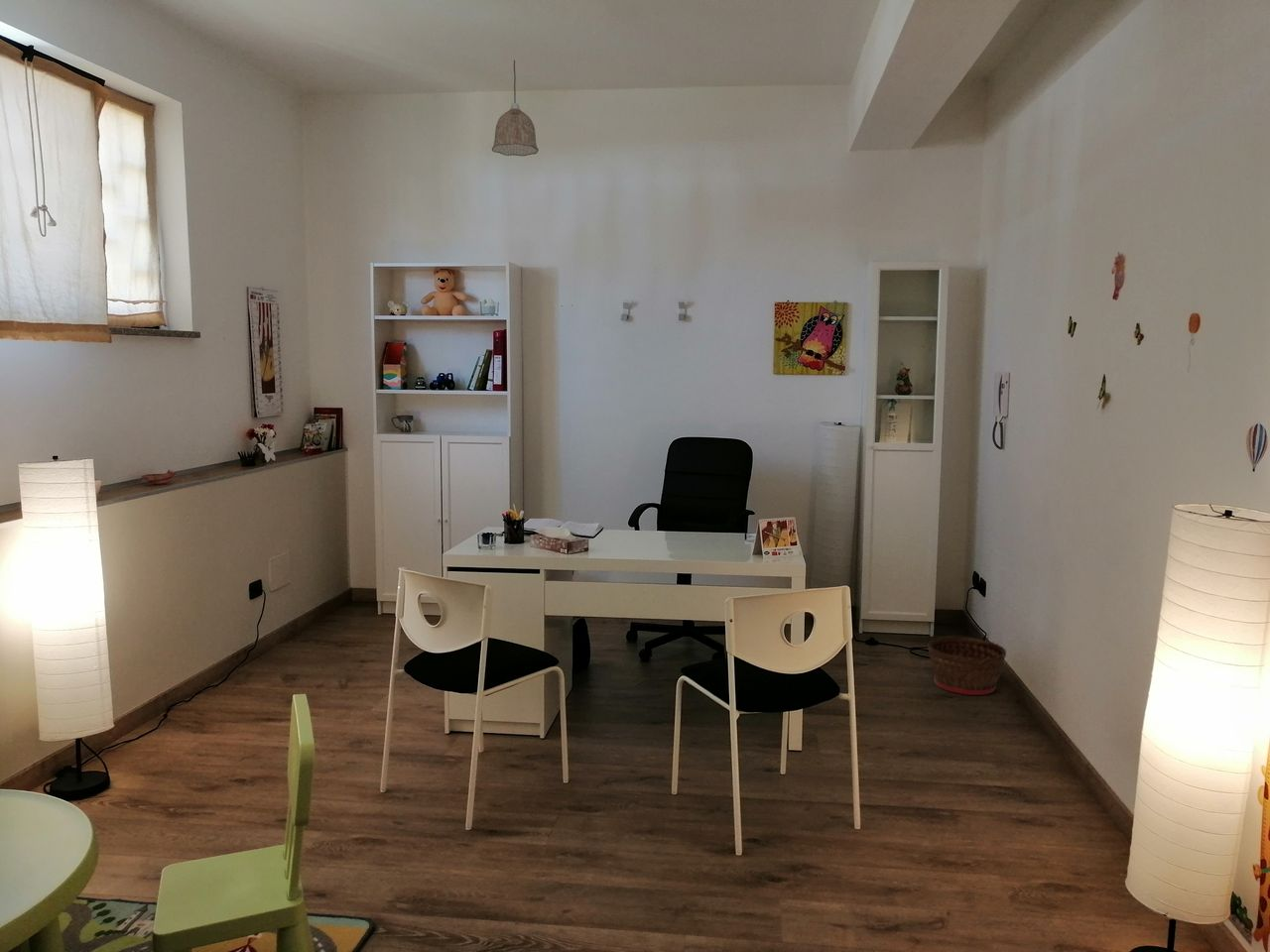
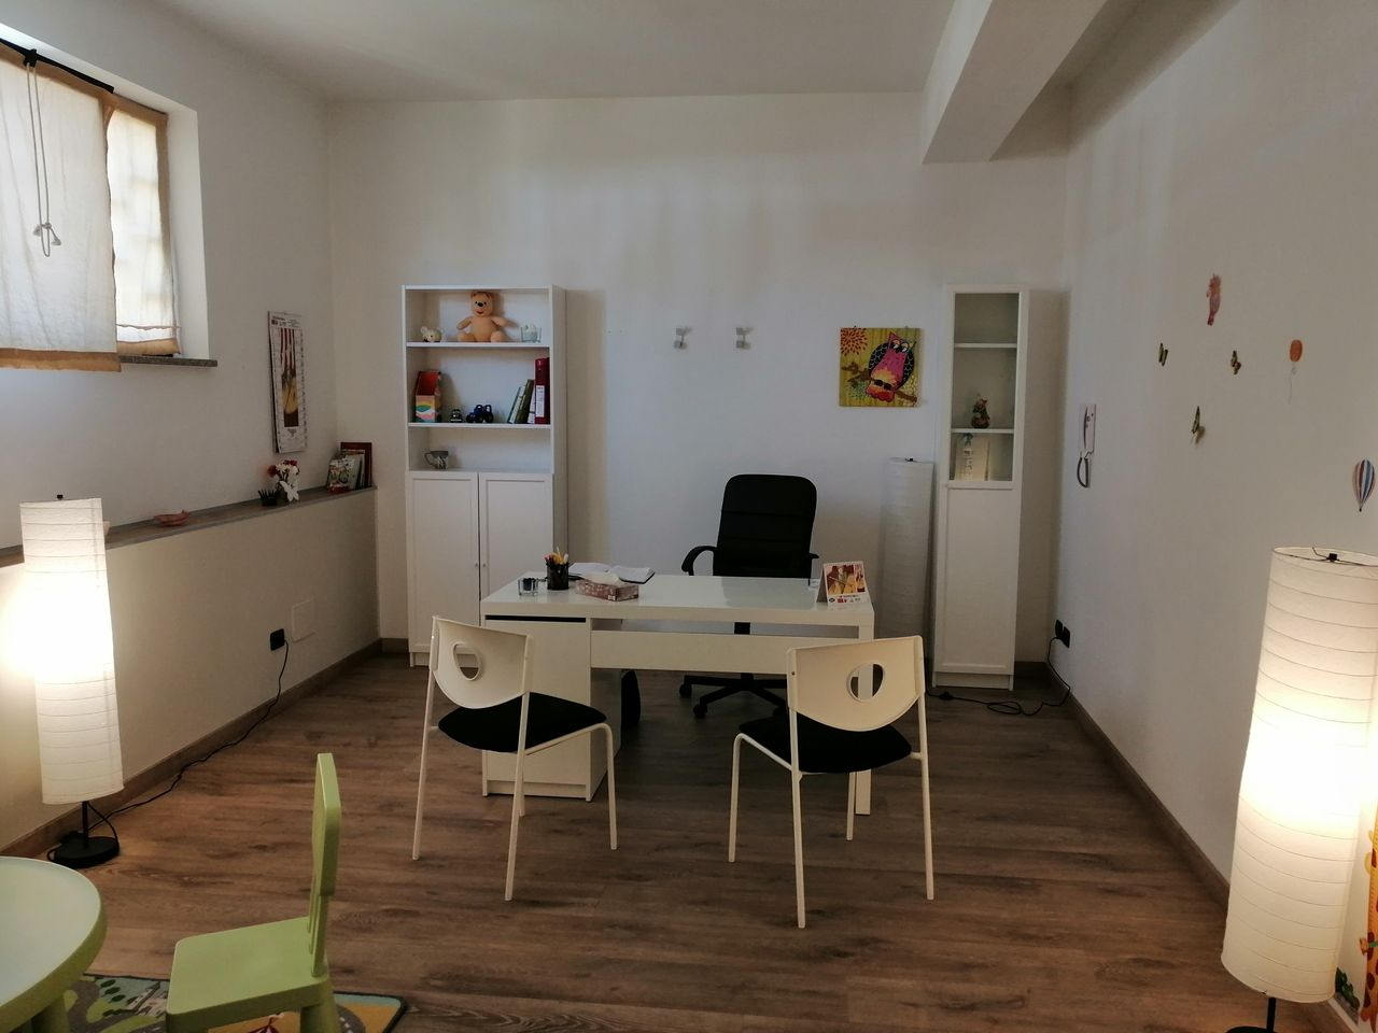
- basket [927,635,1007,696]
- pendant lamp [491,60,540,157]
